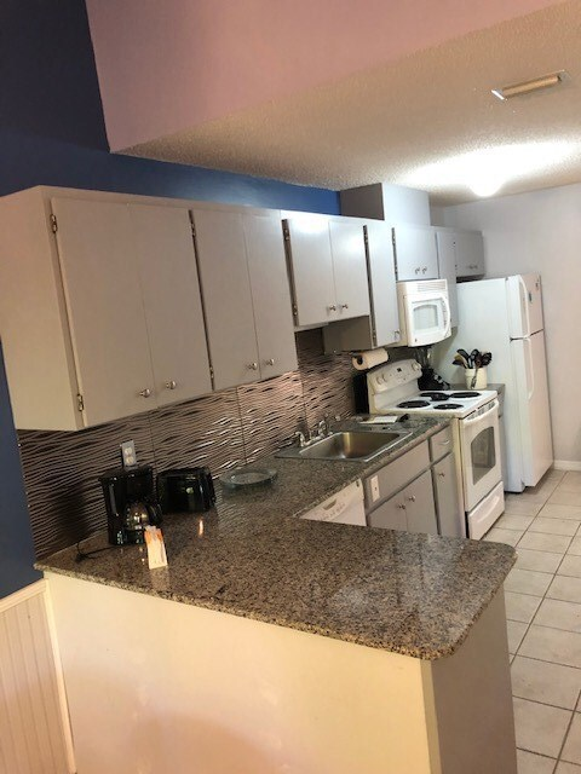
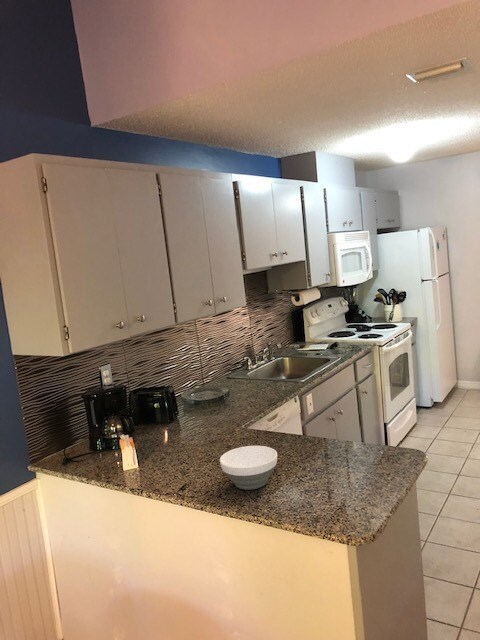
+ bowl [219,445,278,491]
